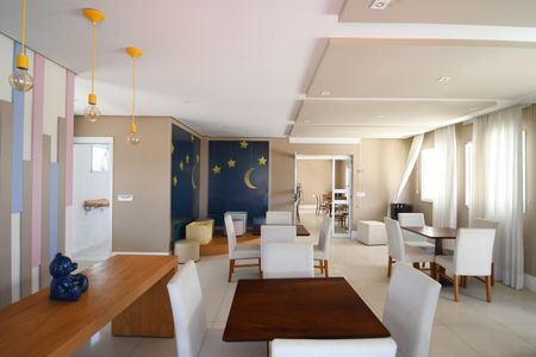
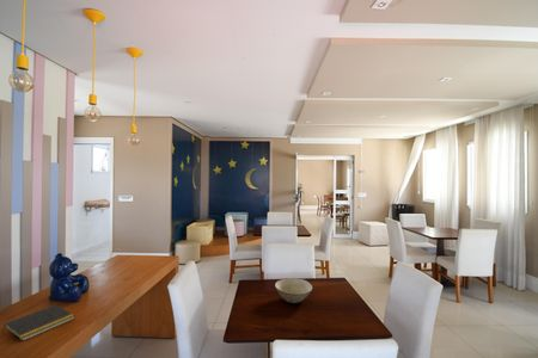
+ notepad [1,303,75,342]
+ bowl [274,277,313,304]
